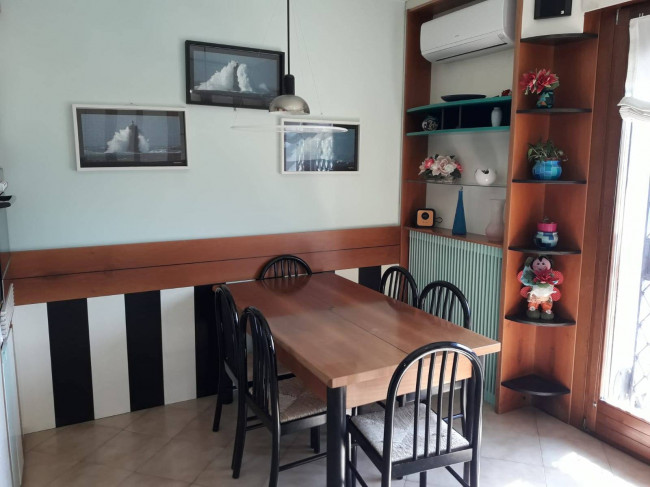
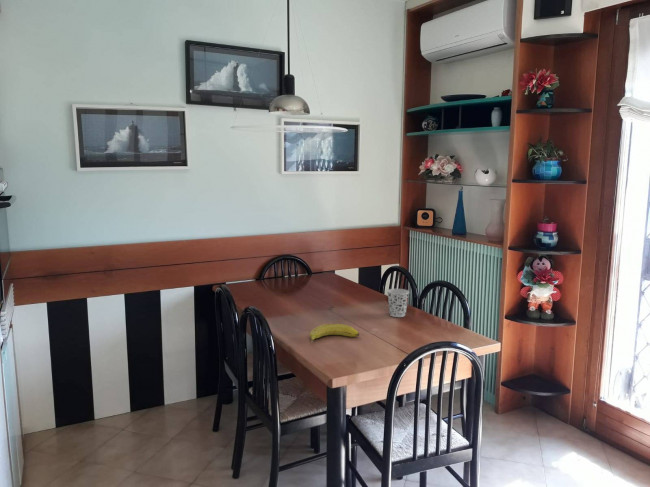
+ fruit [309,323,360,343]
+ cup [386,288,410,318]
